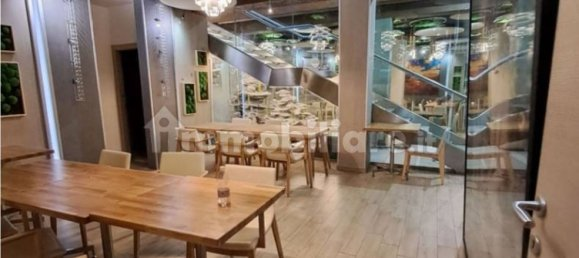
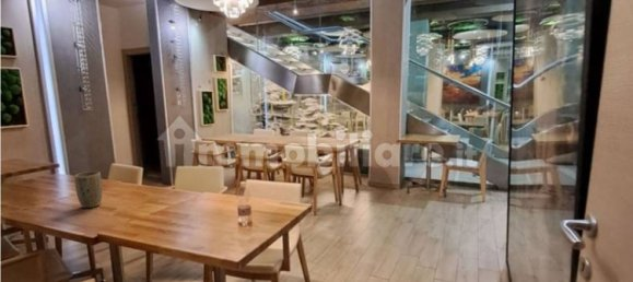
+ plant pot [73,171,104,209]
